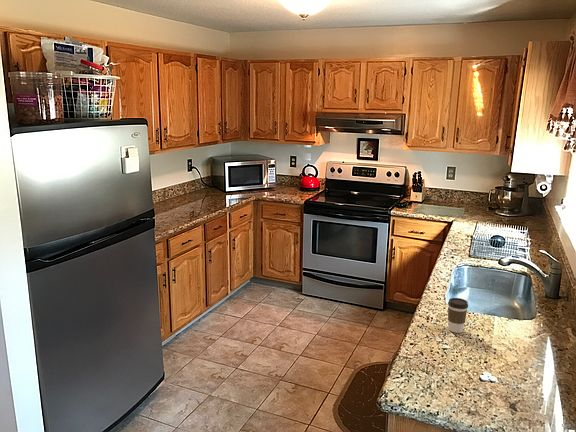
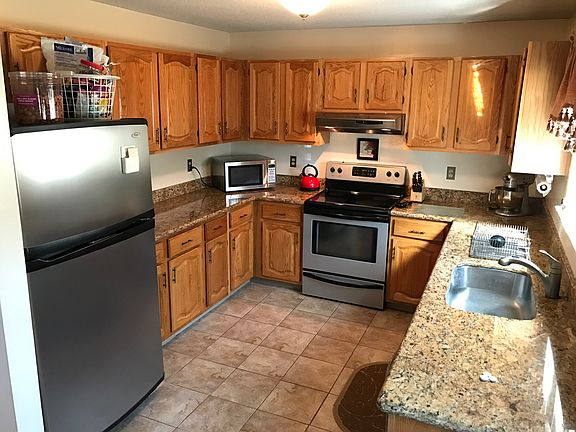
- coffee cup [447,297,469,334]
